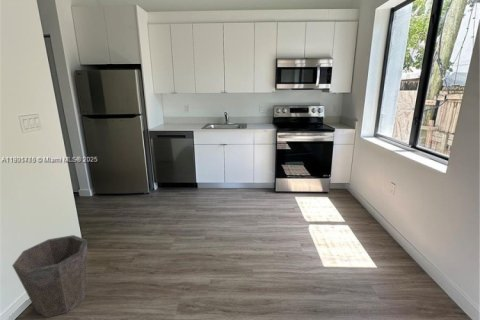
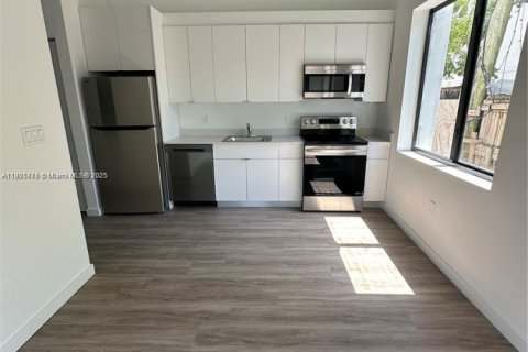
- waste bin [11,234,88,319]
